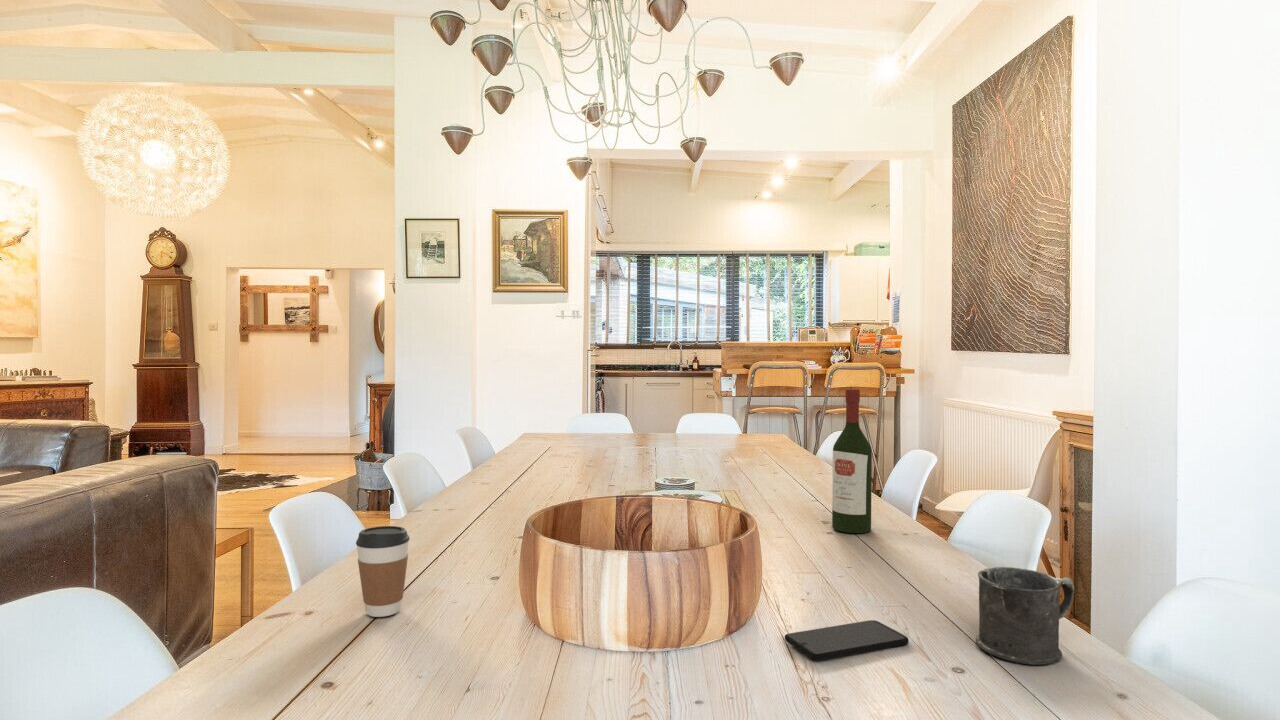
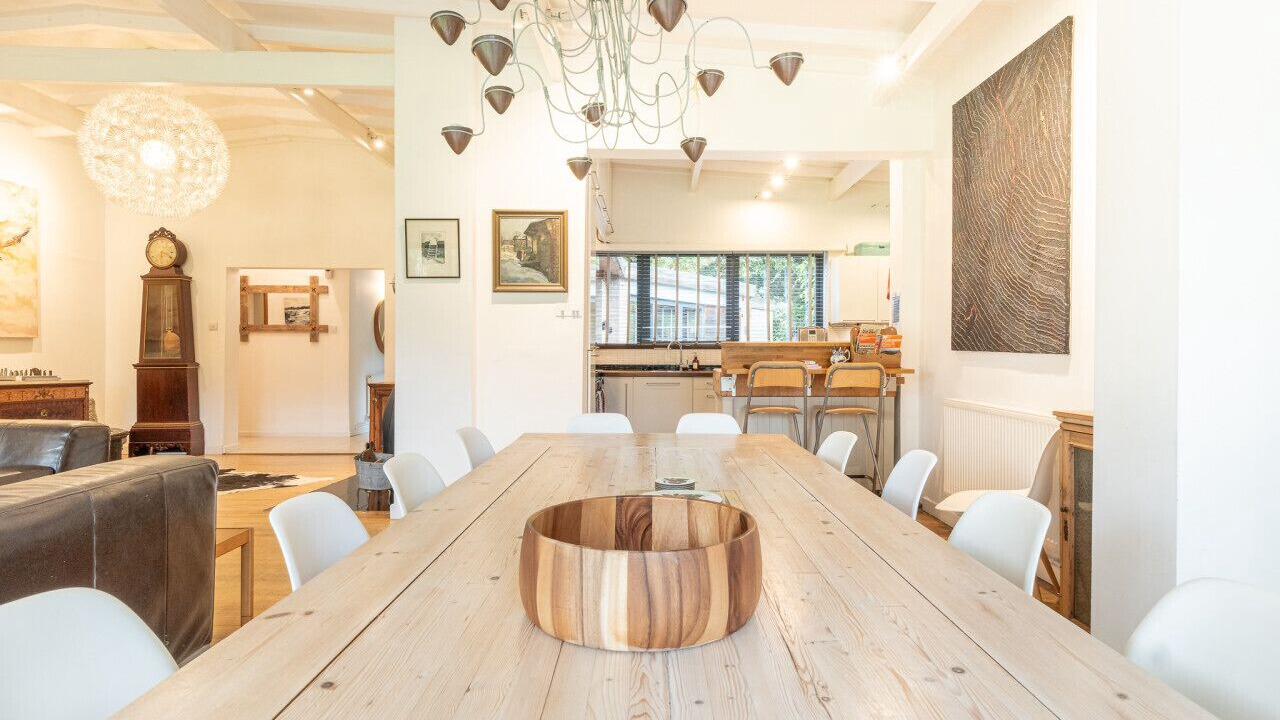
- smartphone [784,619,910,661]
- coffee cup [355,525,411,618]
- mug [975,566,1075,666]
- wine bottle [831,388,873,534]
